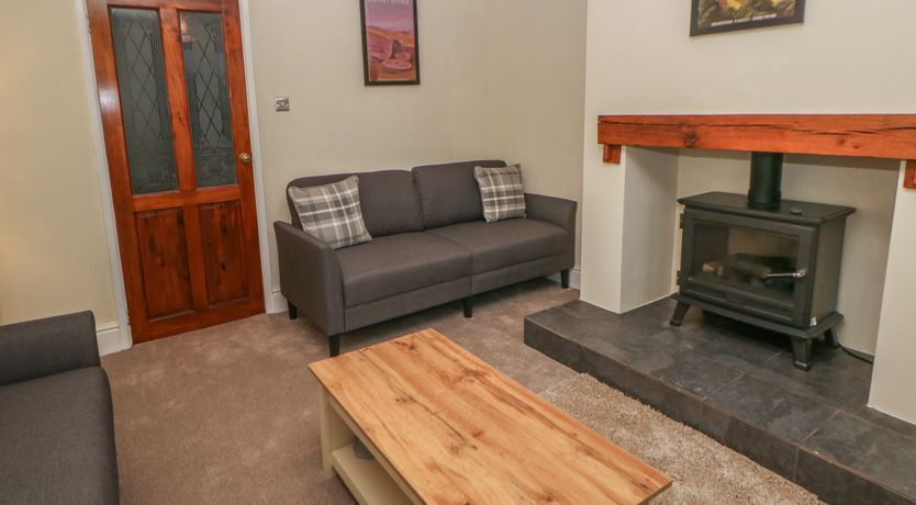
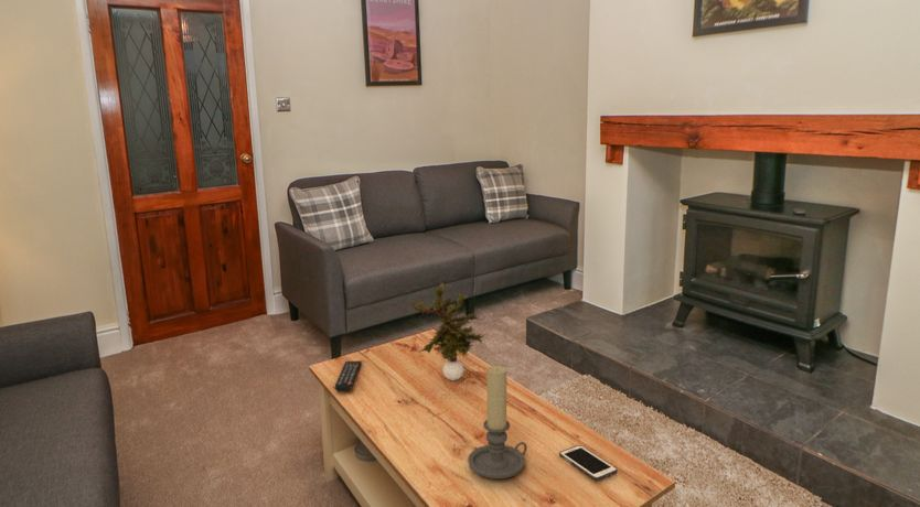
+ candle holder [467,365,527,479]
+ cell phone [558,444,618,482]
+ potted plant [410,281,485,381]
+ remote control [334,359,363,393]
